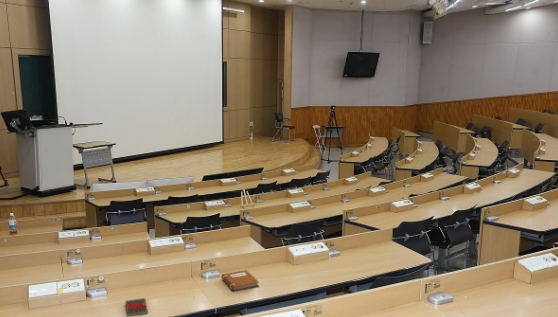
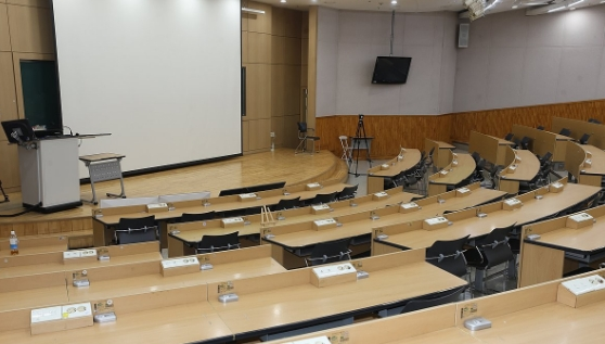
- notebook [220,269,260,292]
- book [124,297,149,317]
